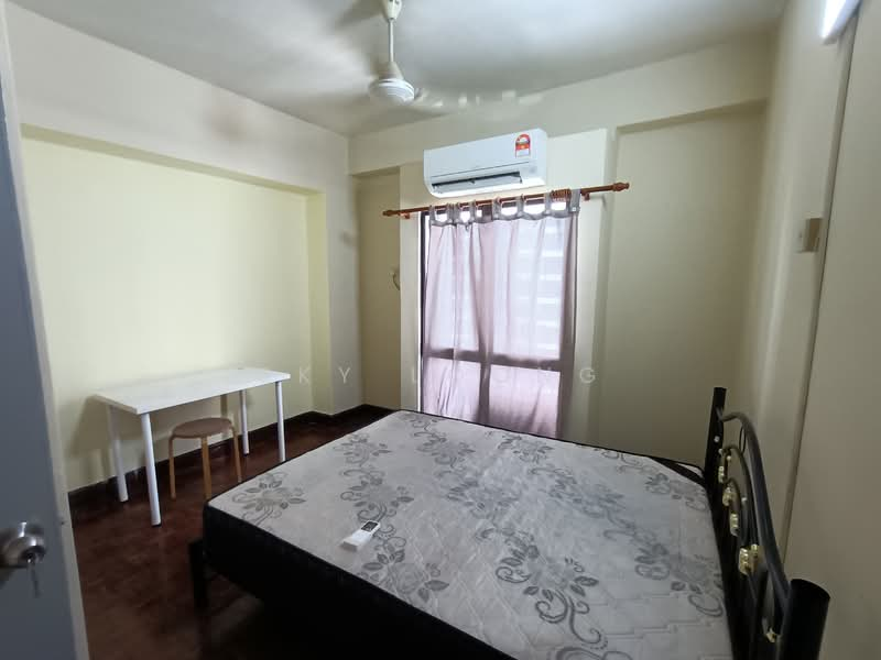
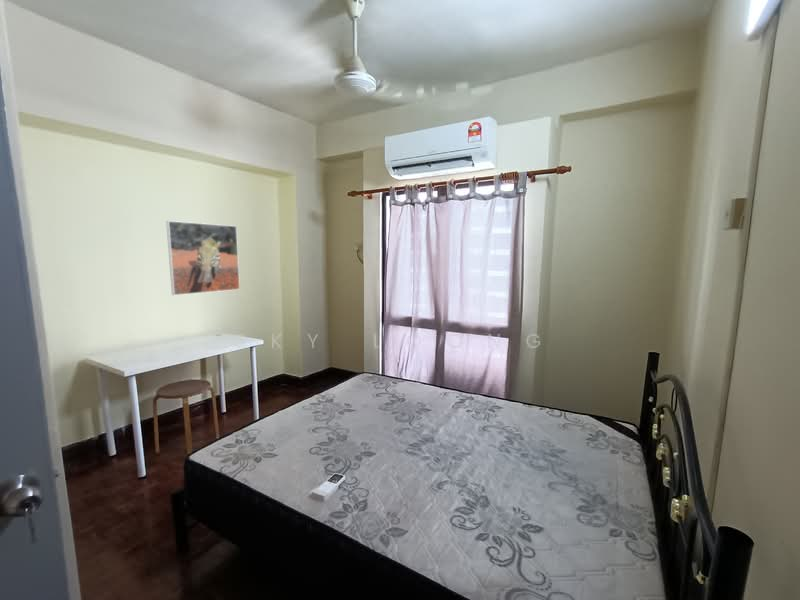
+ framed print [165,220,241,296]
